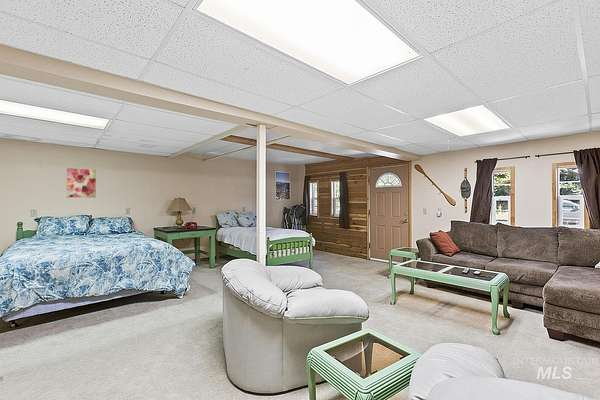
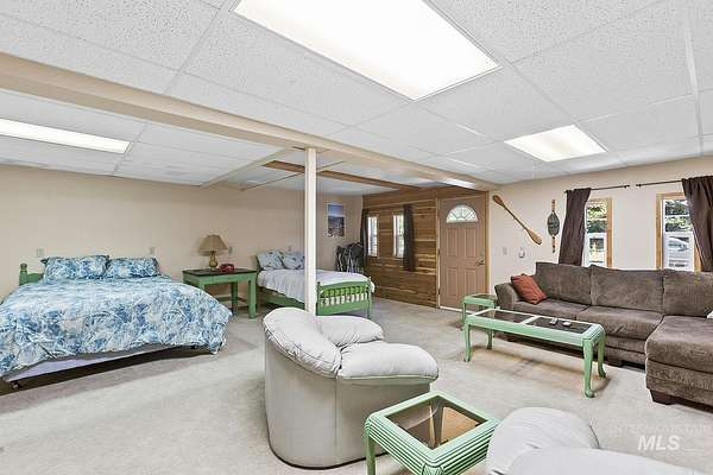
- wall art [66,167,97,199]
